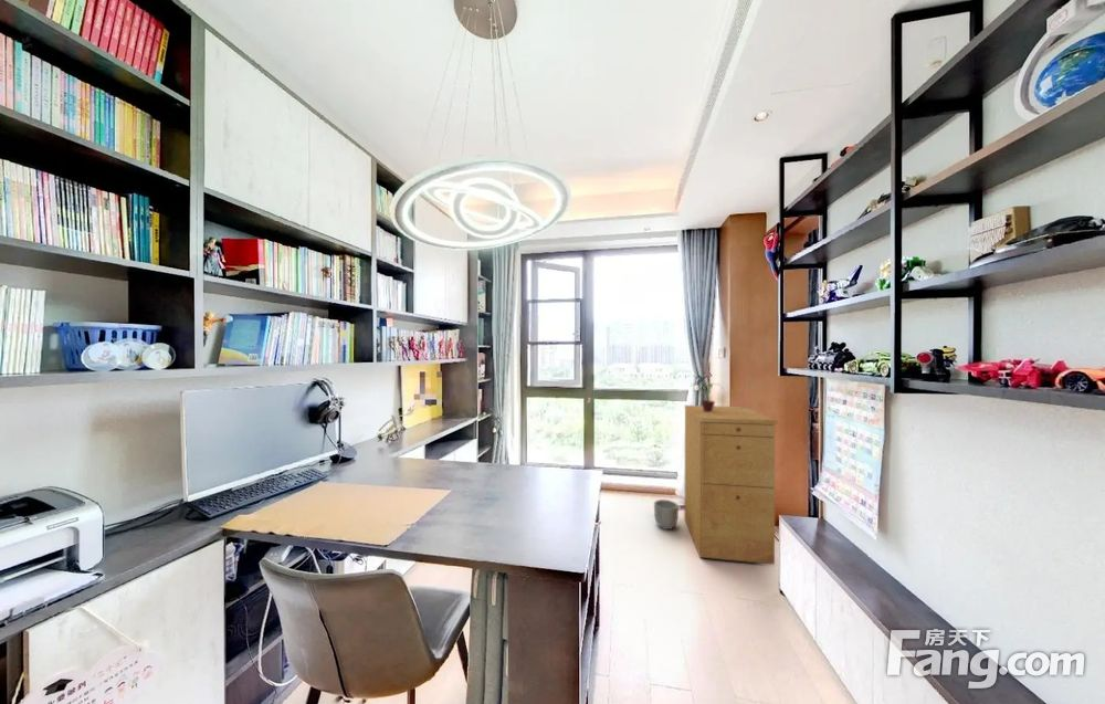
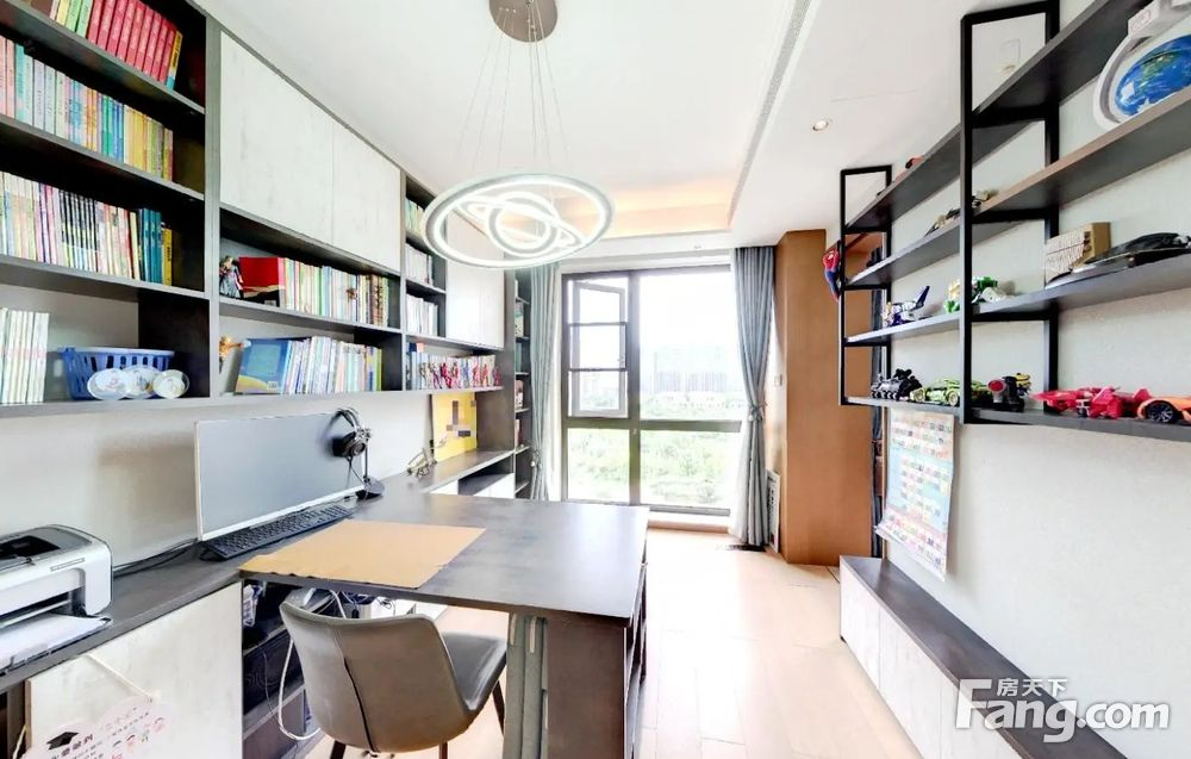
- planter [653,498,680,530]
- potted plant [688,381,725,412]
- filing cabinet [683,404,778,566]
